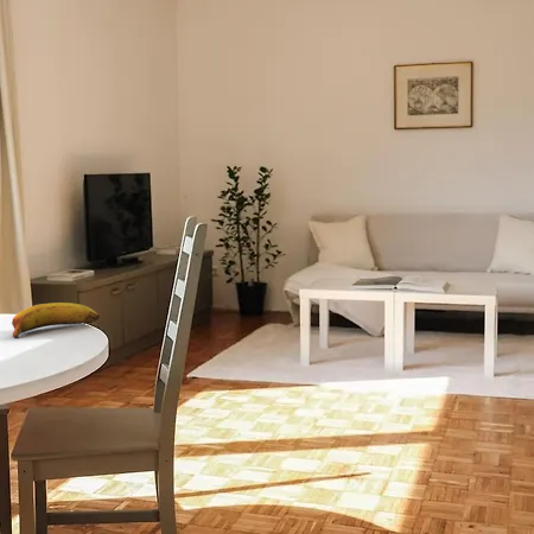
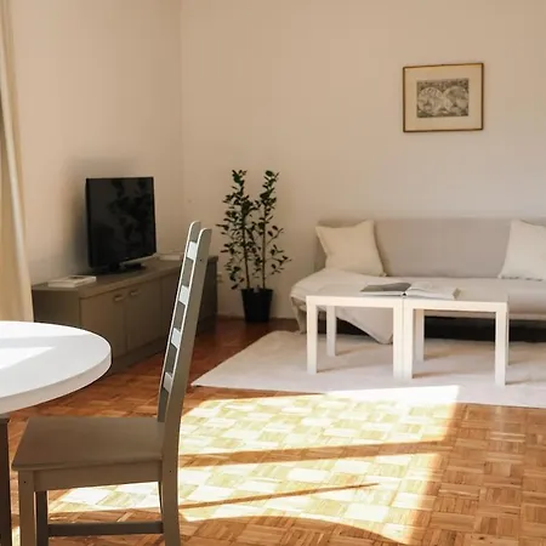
- fruit [11,301,100,339]
